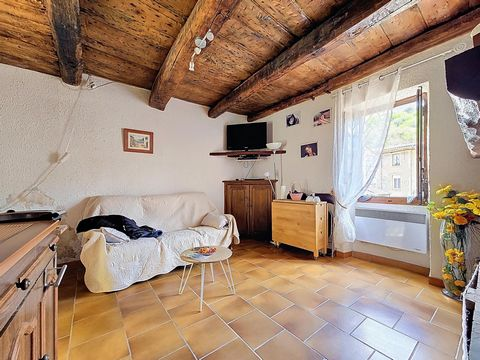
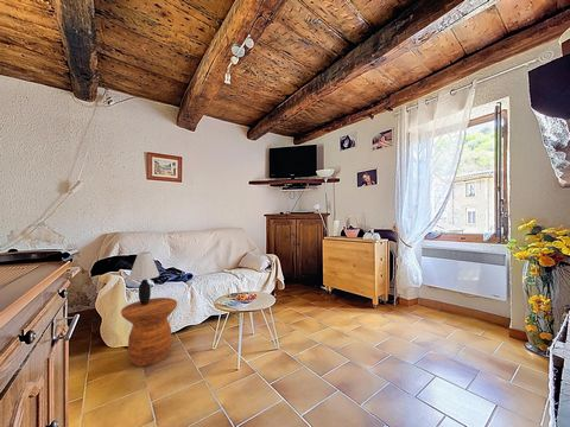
+ table lamp [127,250,160,305]
+ side table [120,297,178,368]
